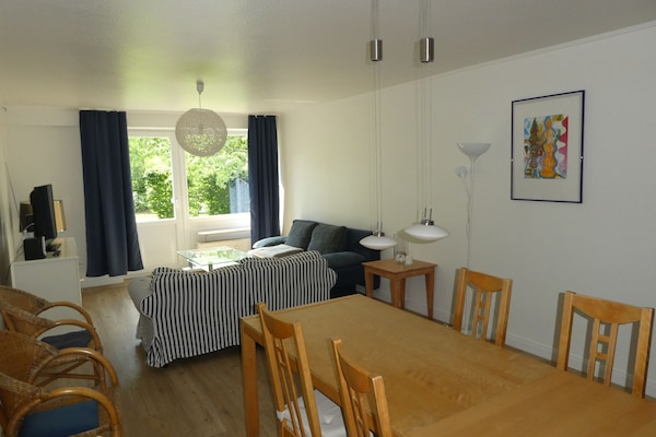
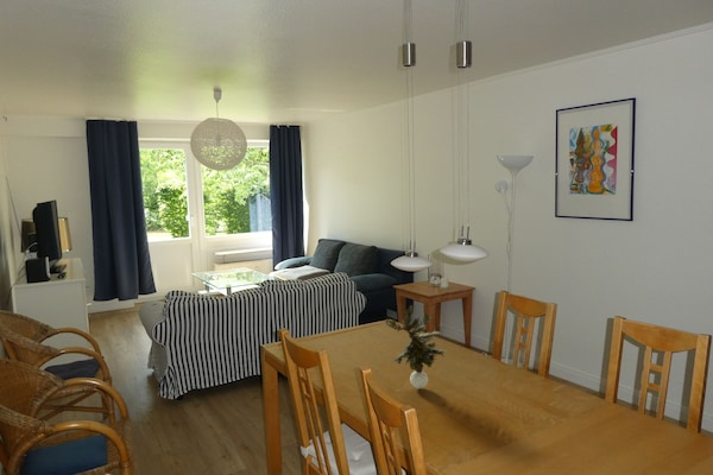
+ potted plant [384,304,447,390]
